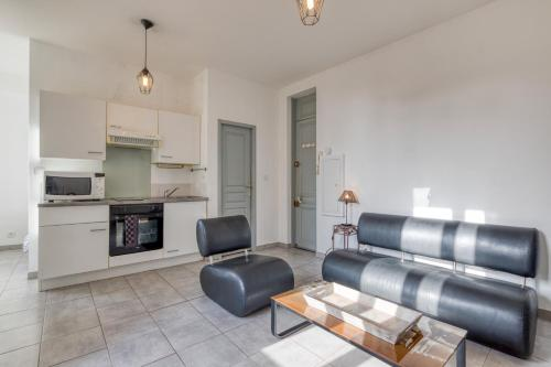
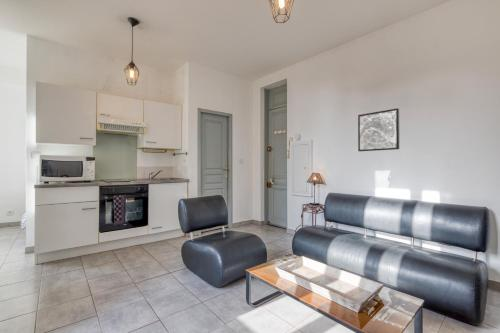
+ wall art [357,107,400,152]
